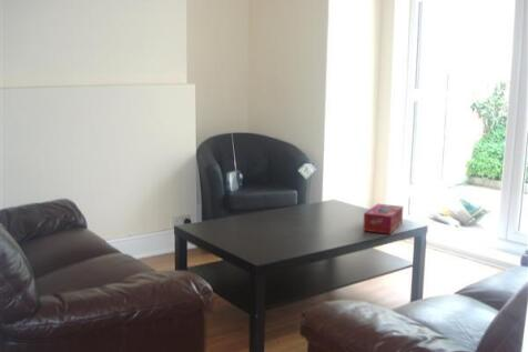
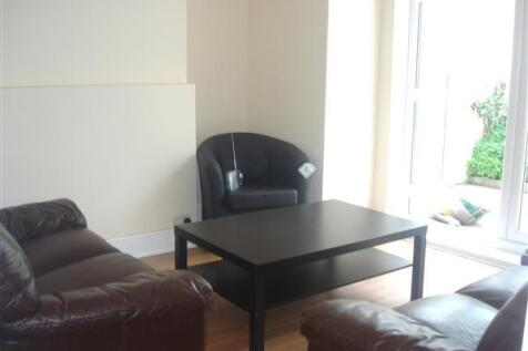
- tissue box [362,202,404,235]
